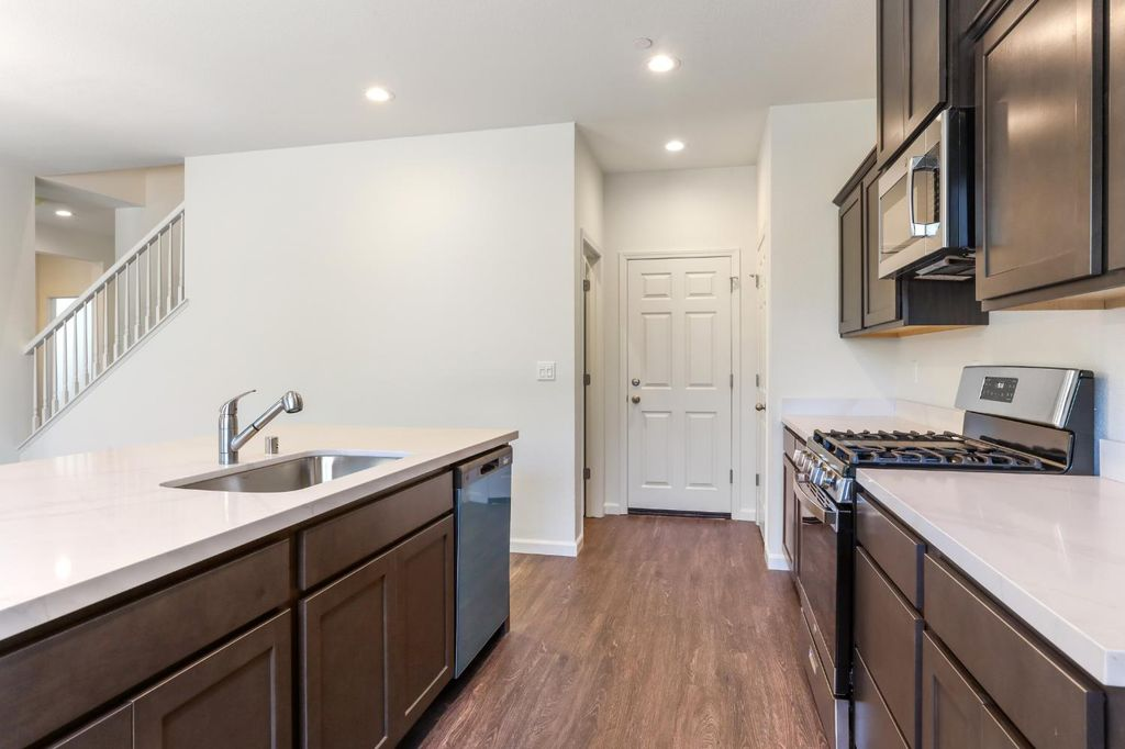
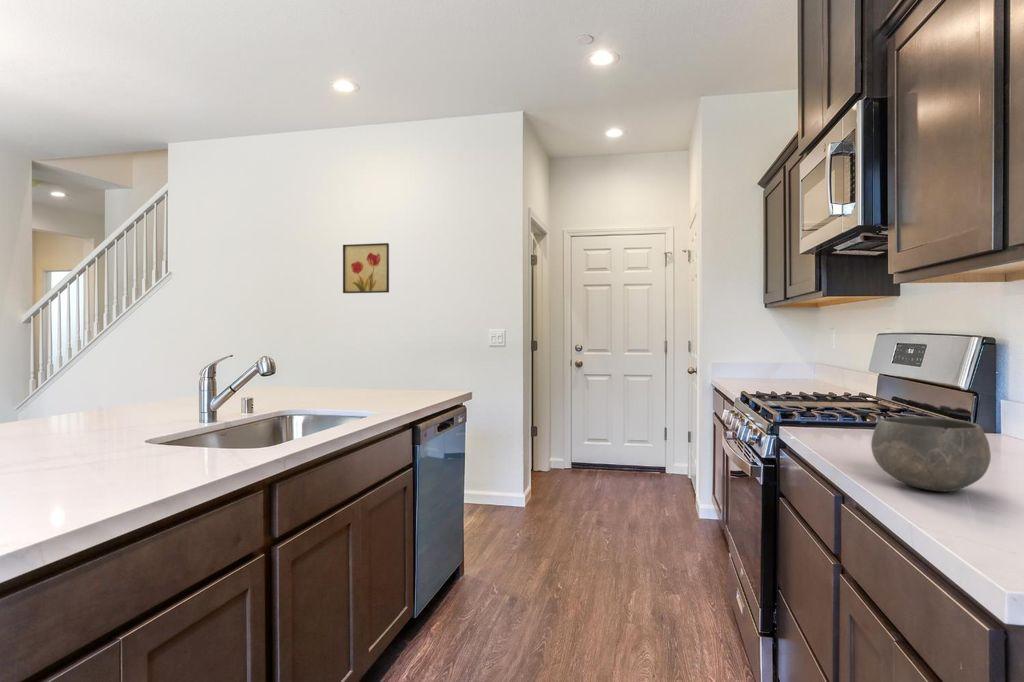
+ wall art [342,242,390,294]
+ bowl [870,415,992,493]
